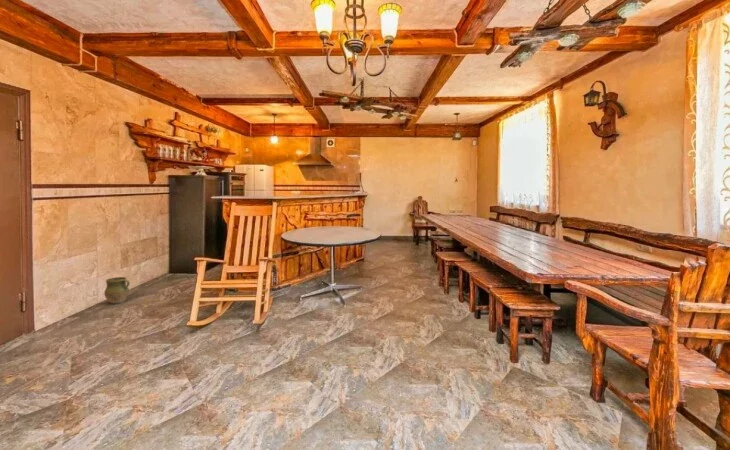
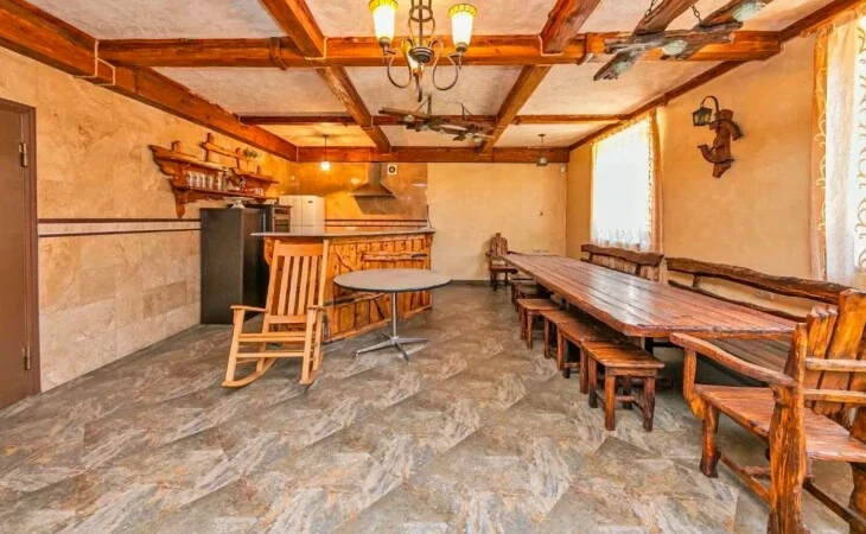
- ceramic jug [103,276,131,305]
